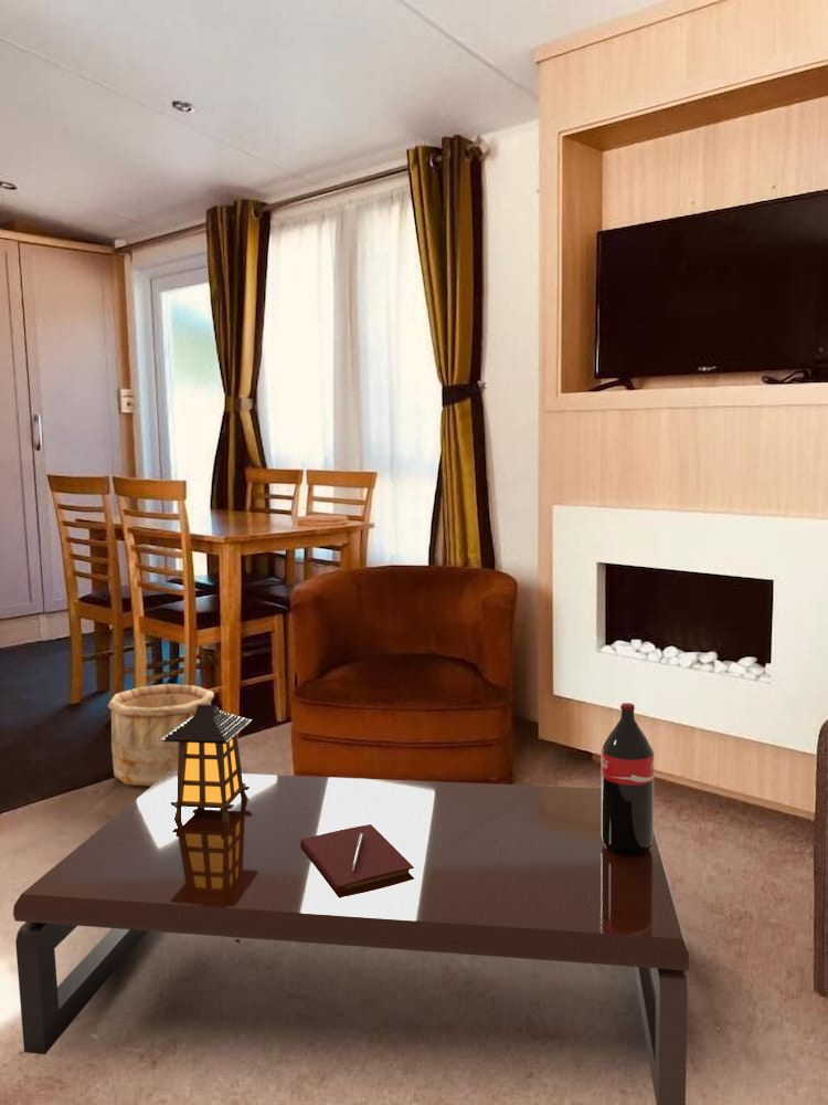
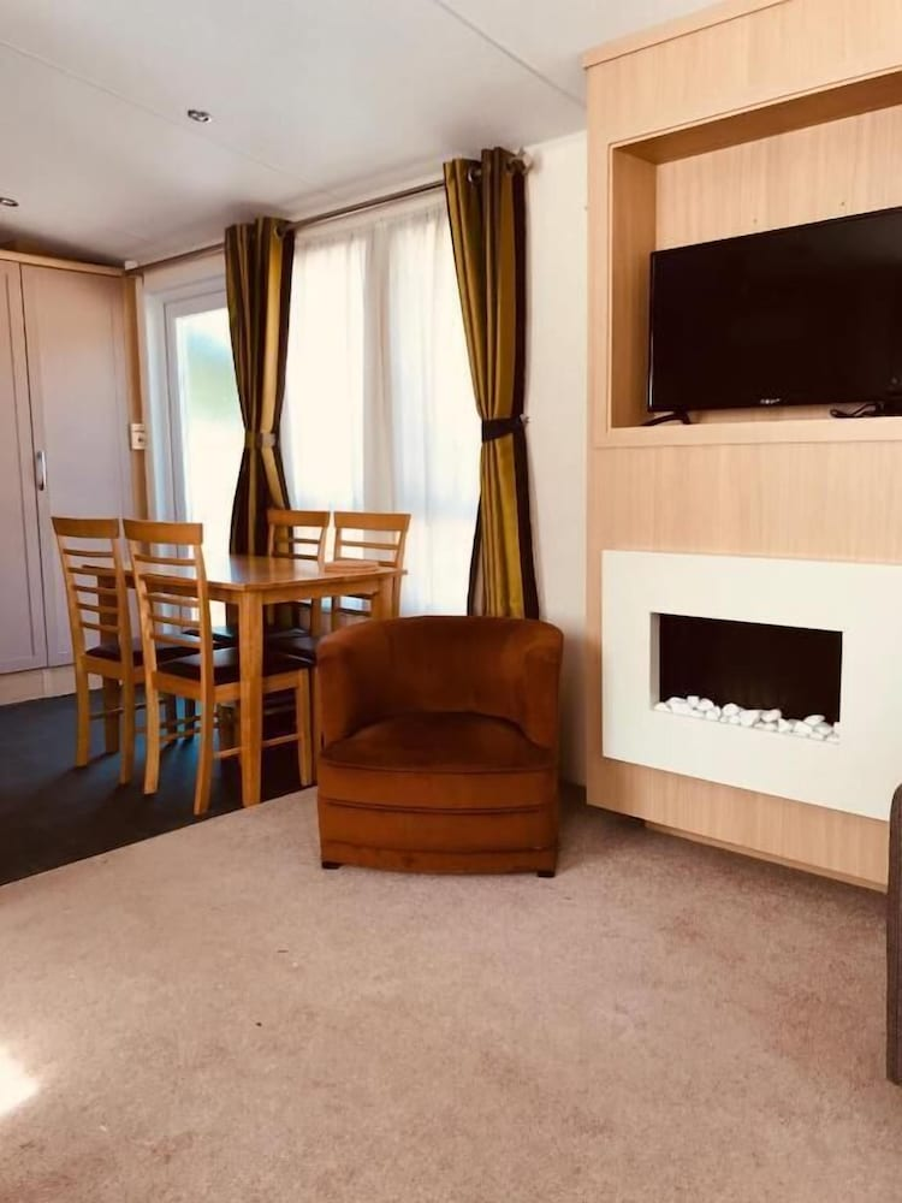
- coffee table [12,702,690,1105]
- wooden bucket [107,683,215,787]
